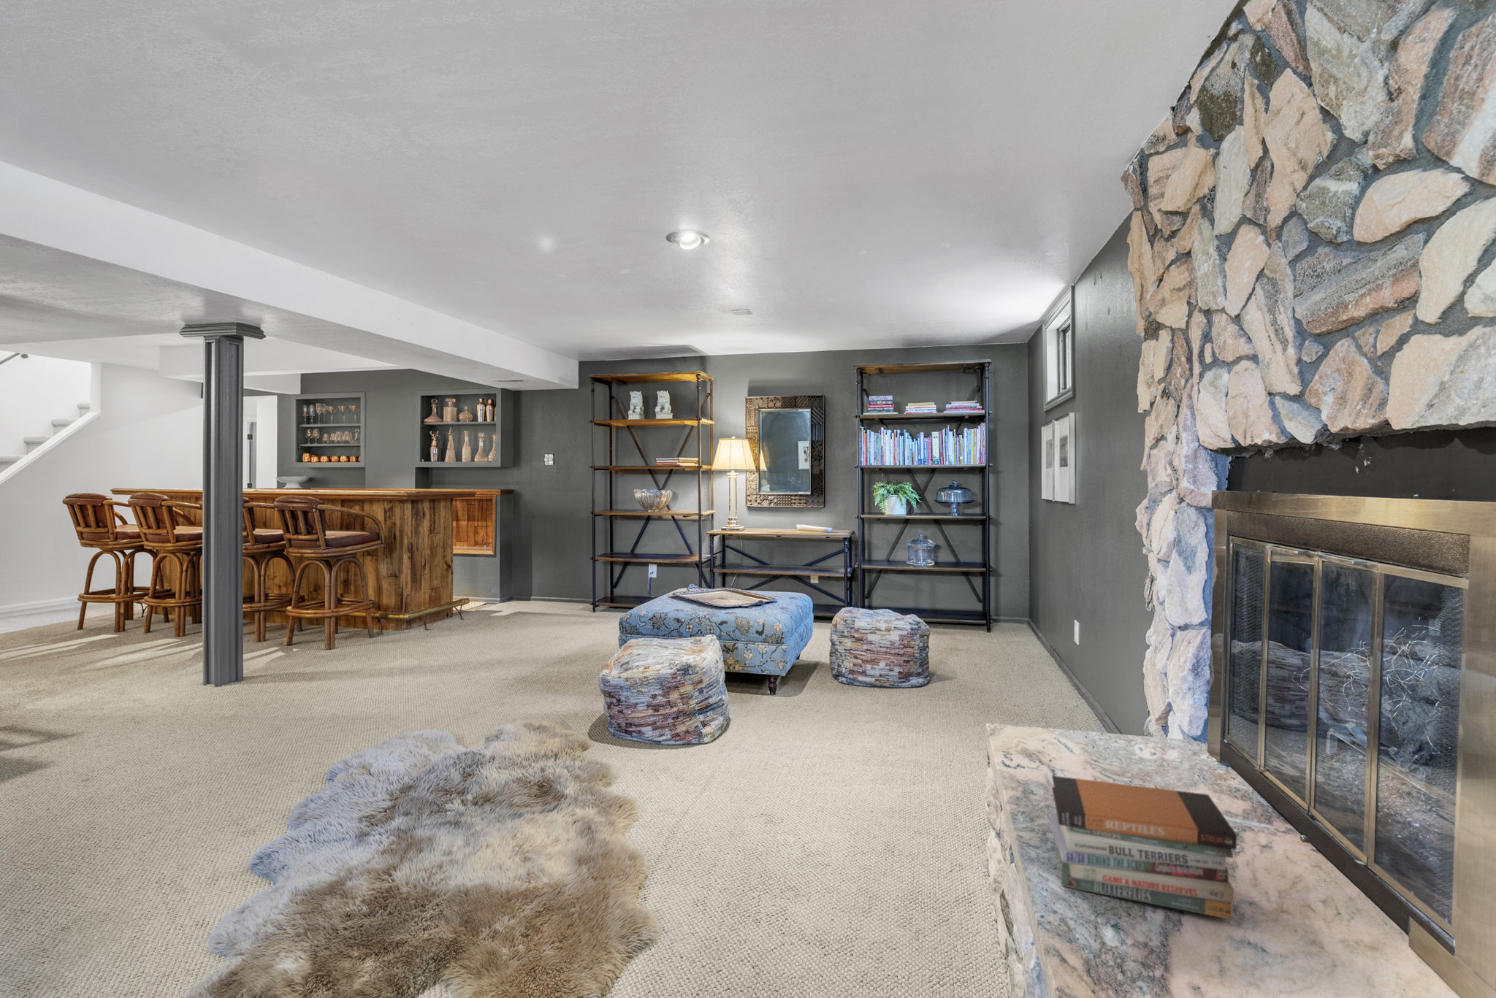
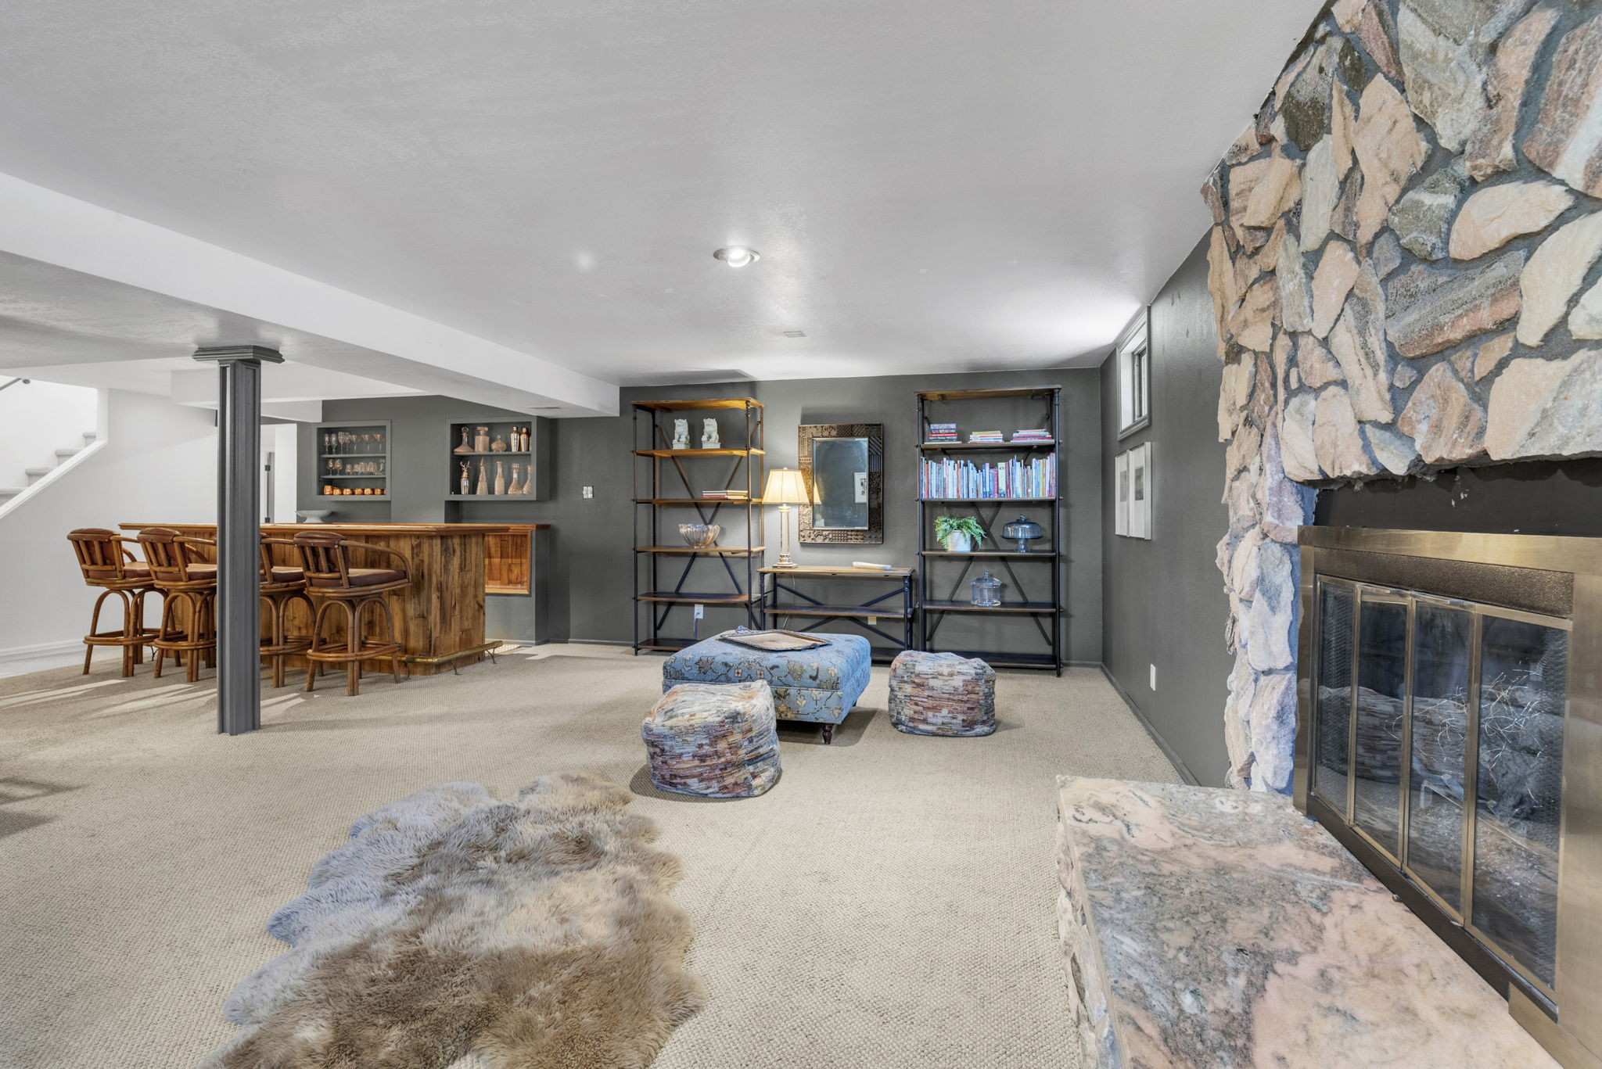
- book stack [1049,774,1238,921]
